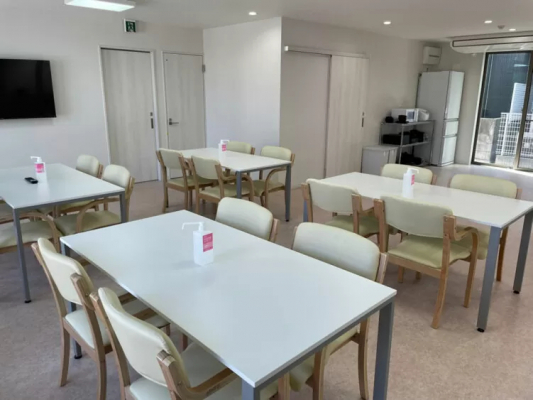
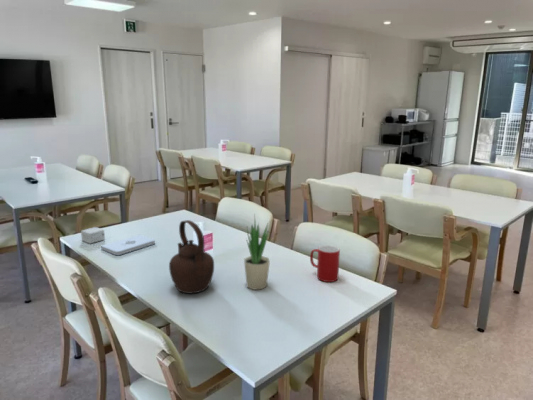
+ potted plant [243,212,271,291]
+ small box [80,226,106,245]
+ teapot [168,219,215,294]
+ notepad [100,234,156,256]
+ cup [309,244,341,283]
